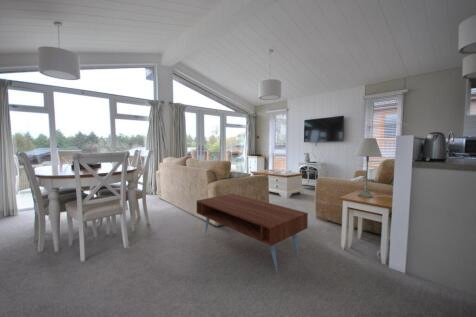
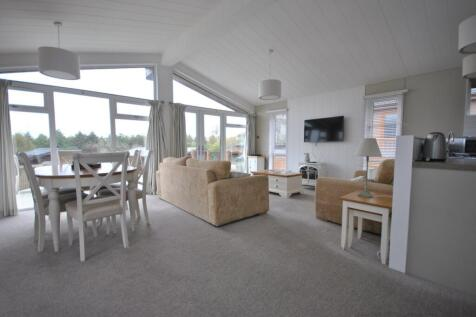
- coffee table [196,193,309,276]
